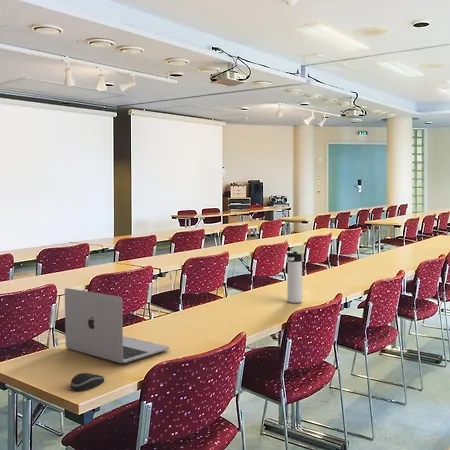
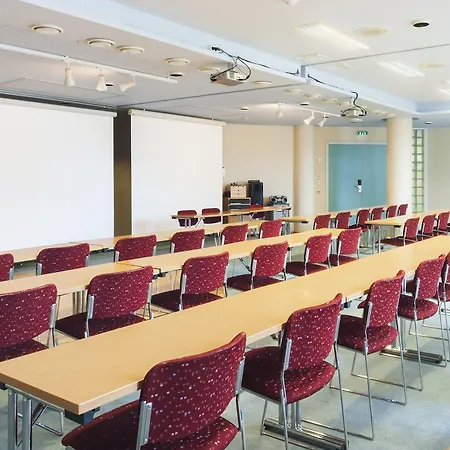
- laptop [64,287,170,364]
- thermos bottle [285,251,303,304]
- computer mouse [69,372,105,391]
